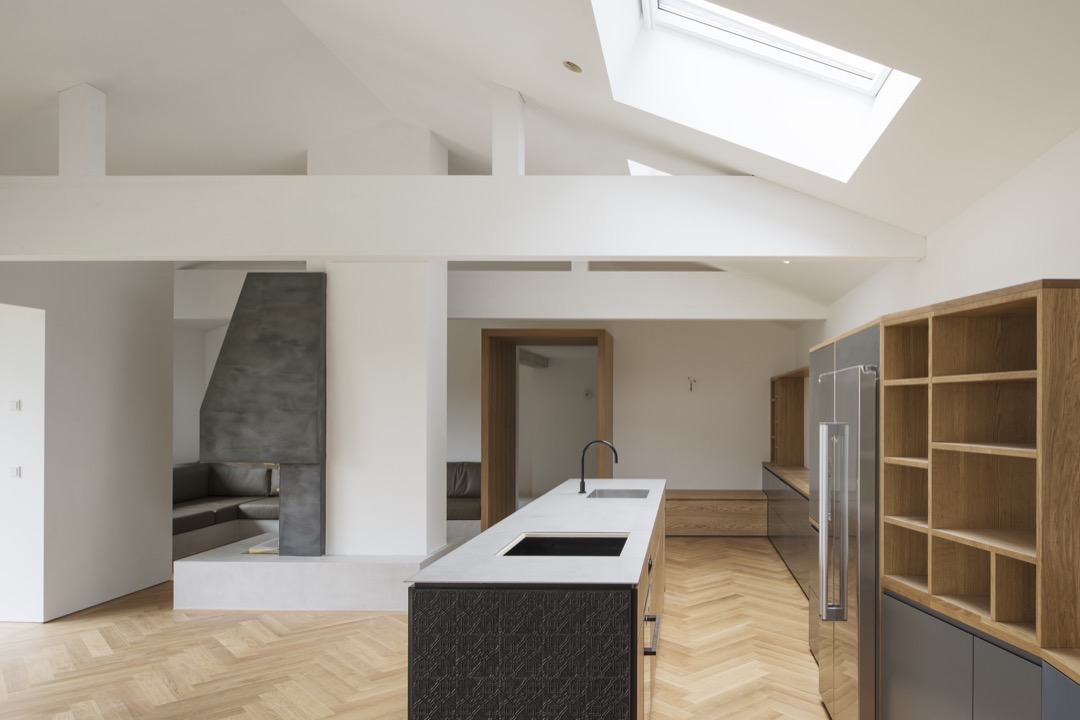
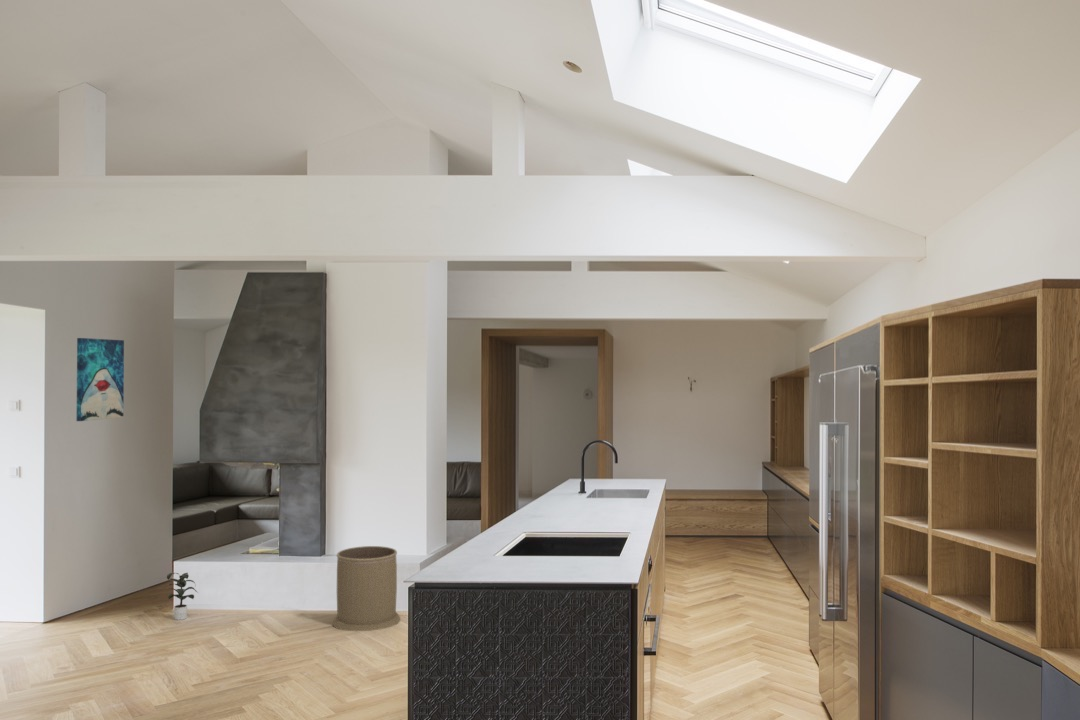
+ trash can [332,545,401,632]
+ wall art [76,337,125,422]
+ potted plant [166,572,199,621]
